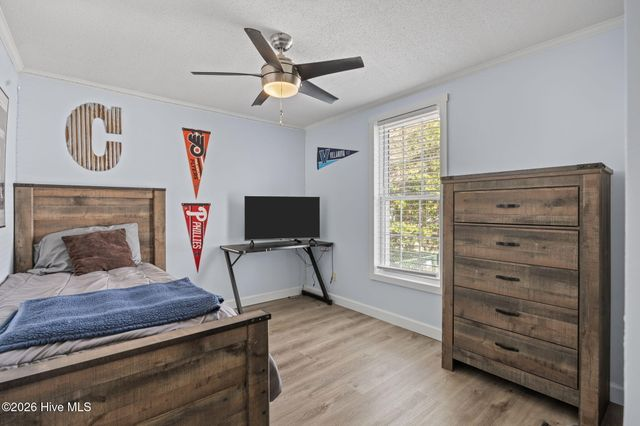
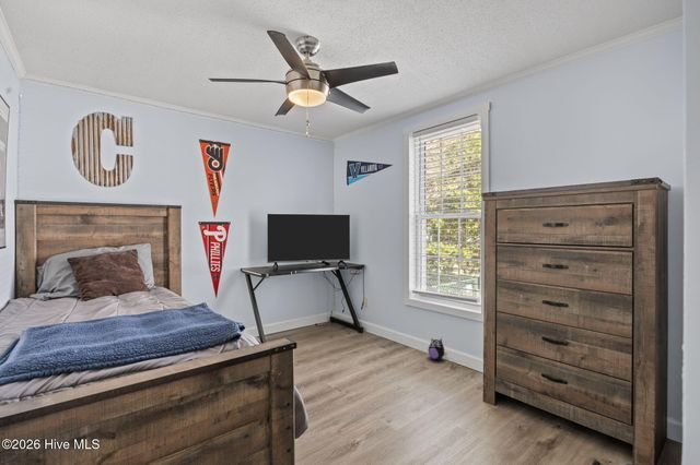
+ plush toy [428,337,448,361]
